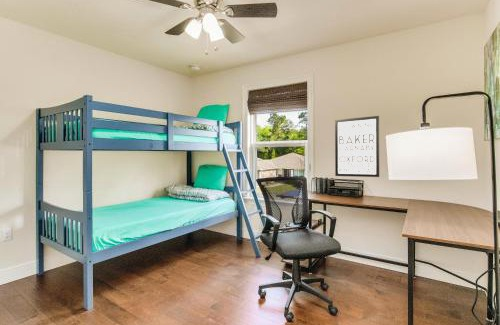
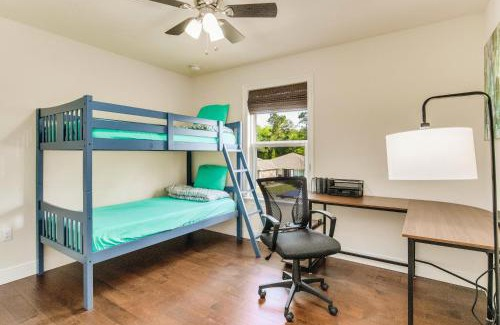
- wall art [334,115,380,178]
